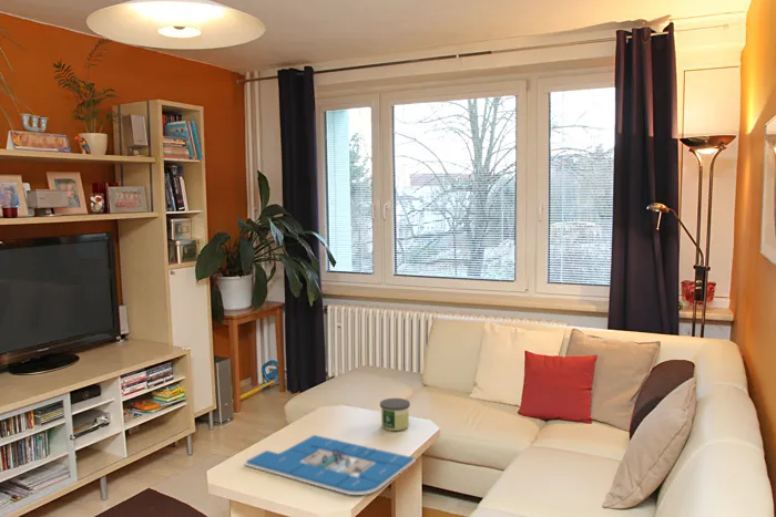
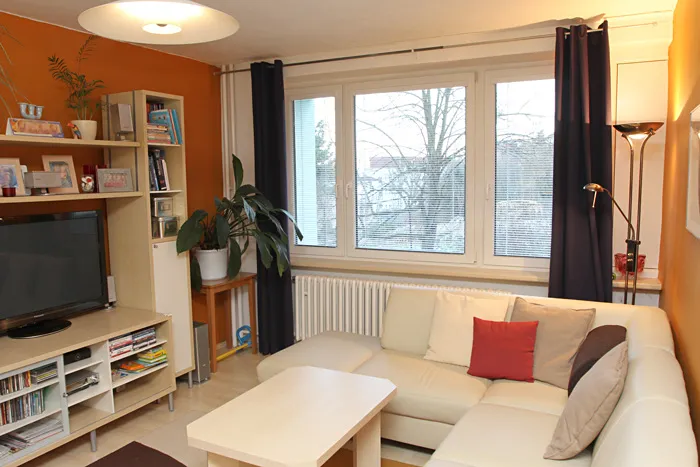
- board game [243,434,417,496]
- candle [379,397,411,432]
